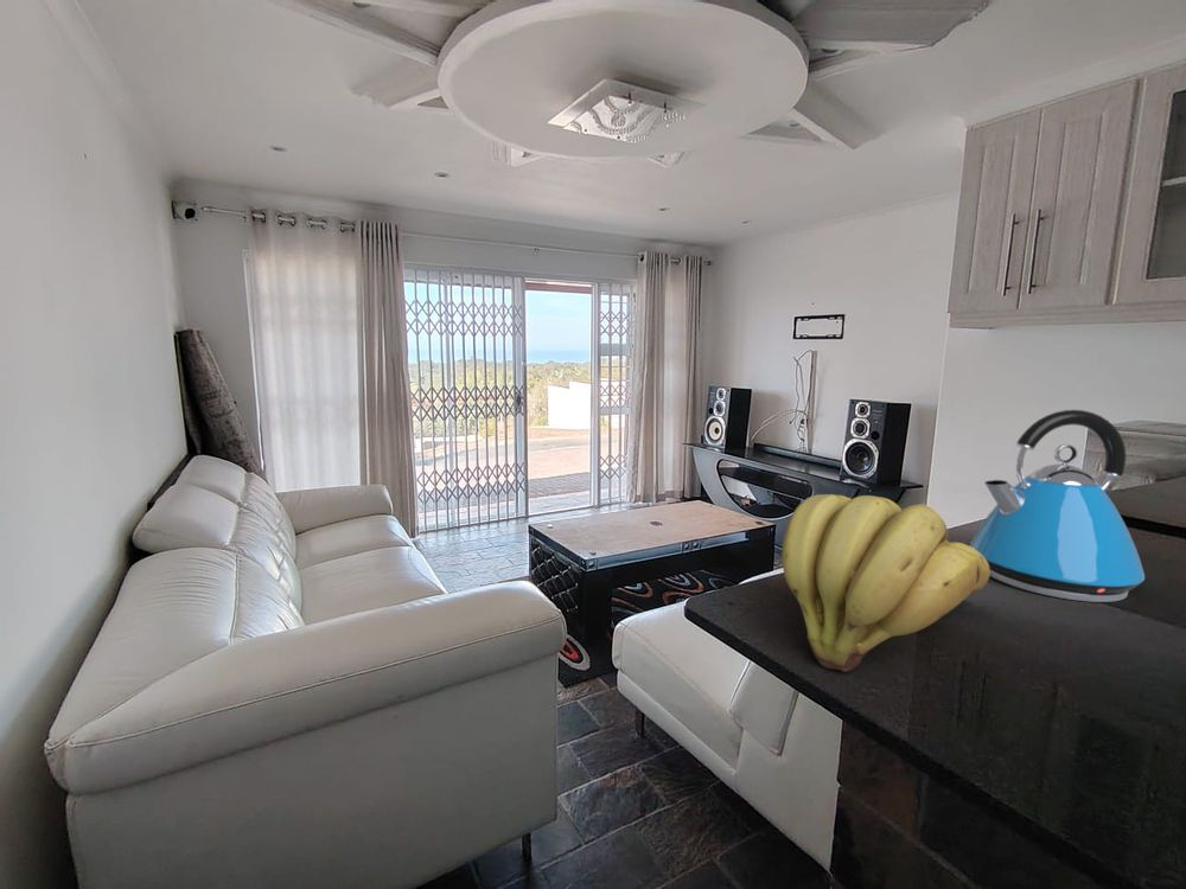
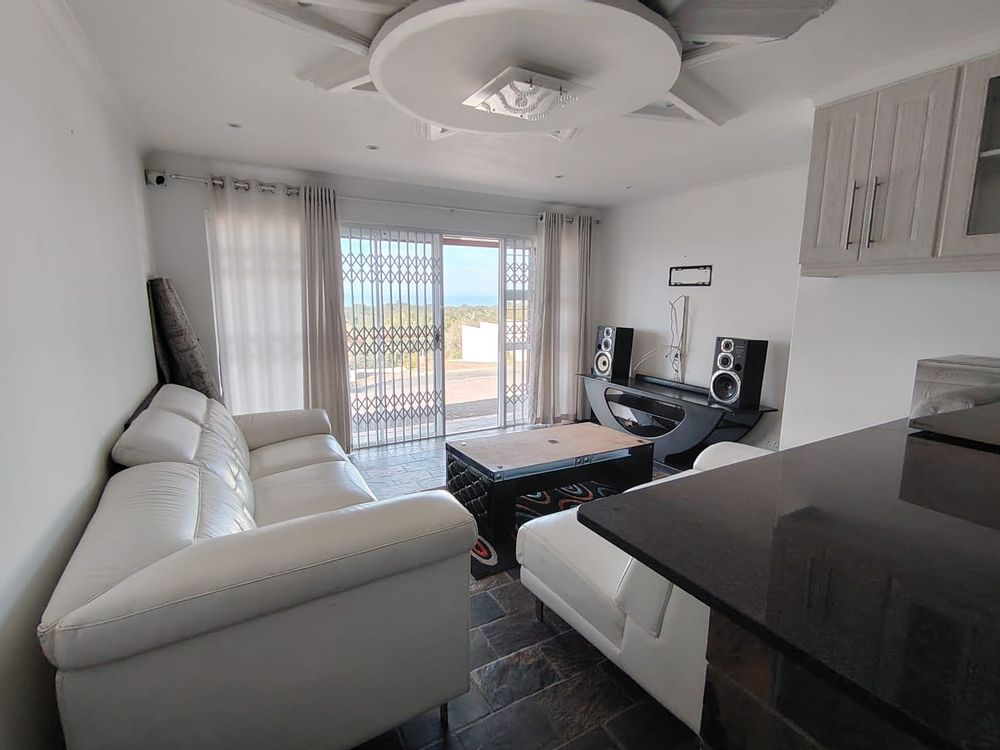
- kettle [969,409,1146,603]
- banana bunch [780,493,990,673]
